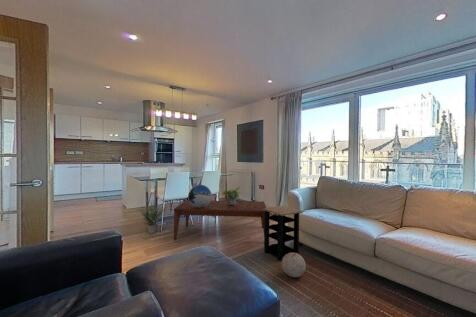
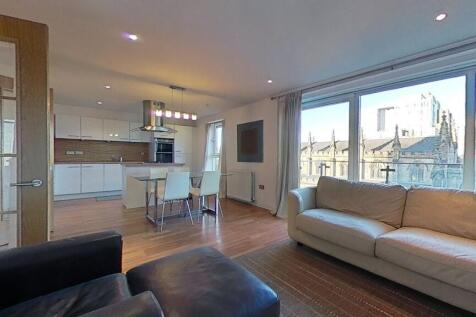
- side table [263,205,303,262]
- potted plant [222,187,241,205]
- decorative ball [281,253,307,278]
- decorative sphere [188,184,213,208]
- coffee table [173,199,267,241]
- potted plant [138,200,167,234]
